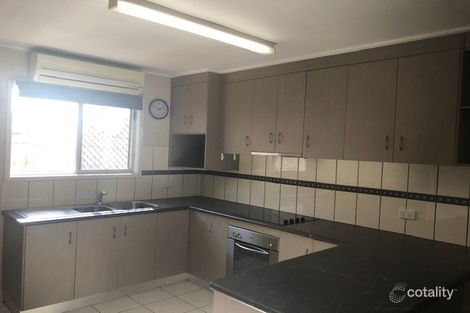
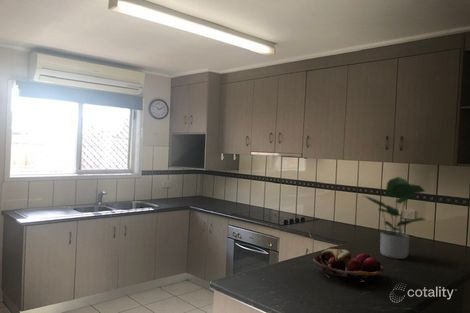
+ fruit basket [312,245,385,283]
+ potted plant [363,176,427,260]
